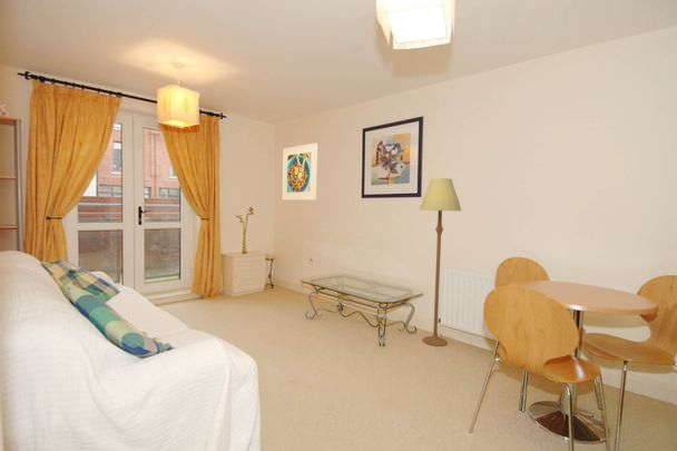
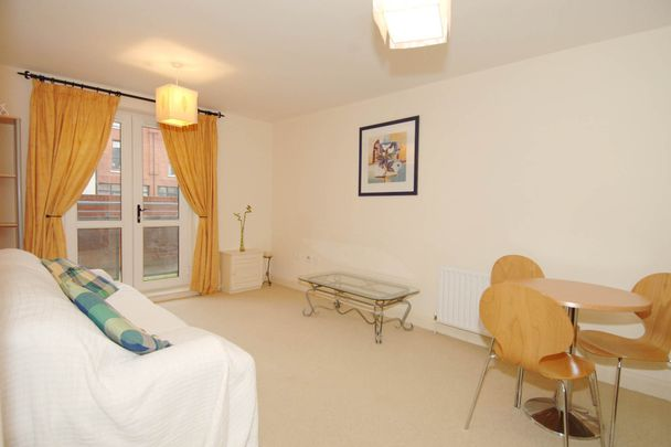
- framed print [281,141,318,202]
- floor lamp [419,177,462,347]
